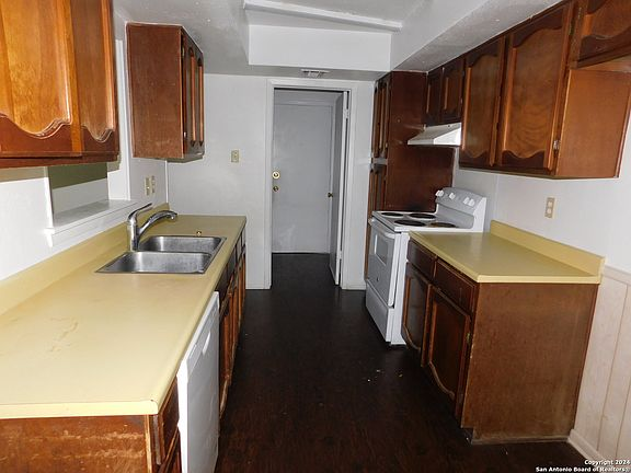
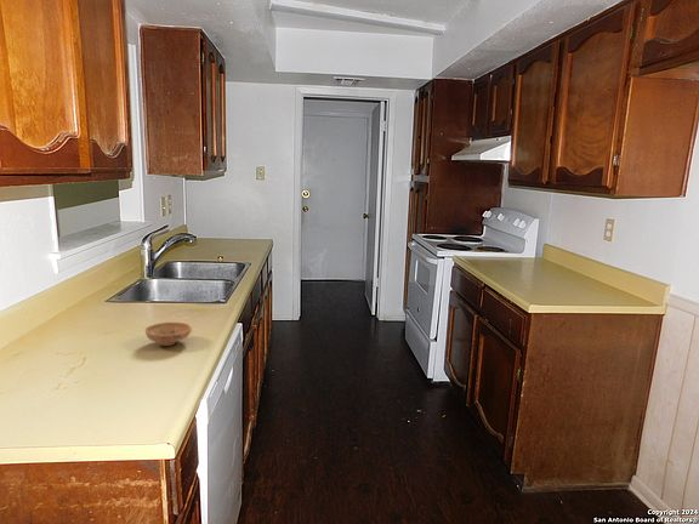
+ bowl [144,321,193,347]
